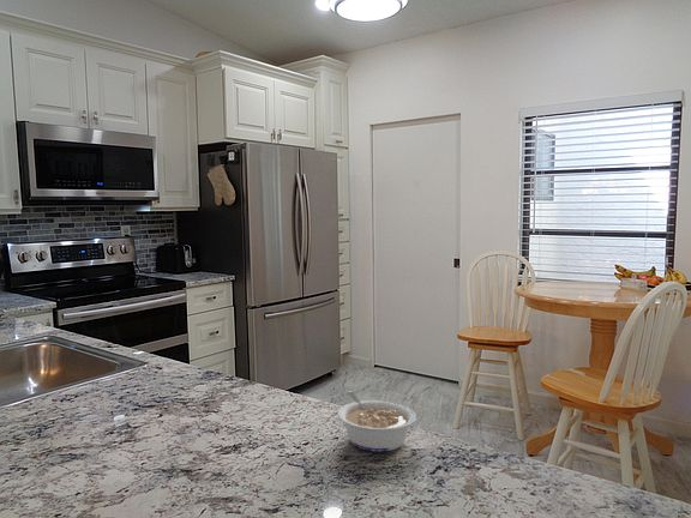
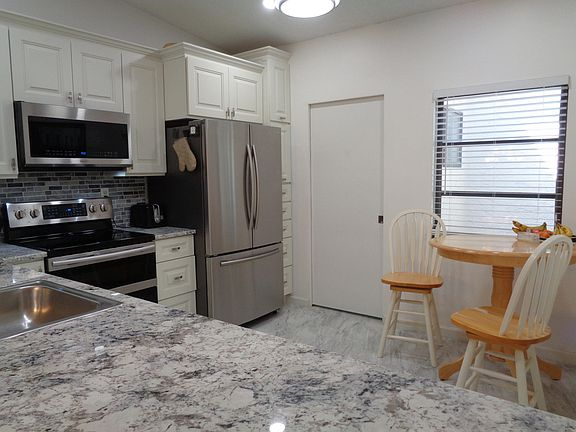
- legume [337,390,417,453]
